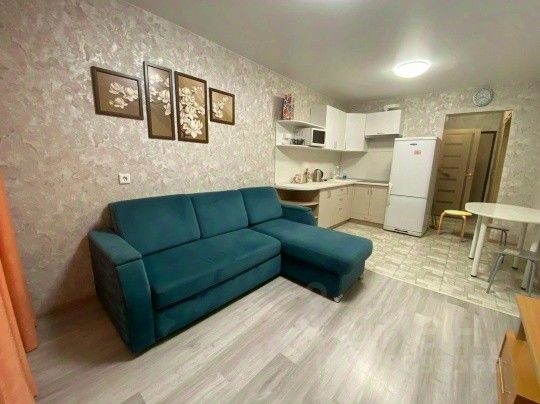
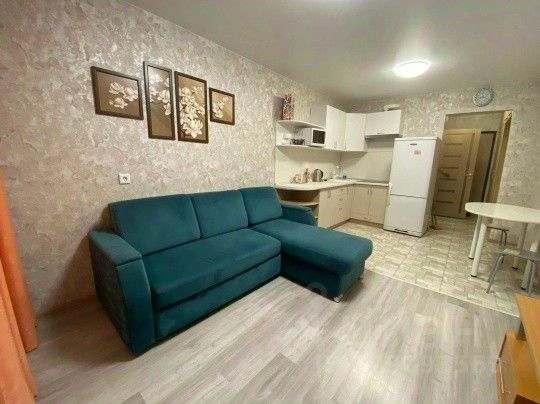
- stool [437,209,473,242]
